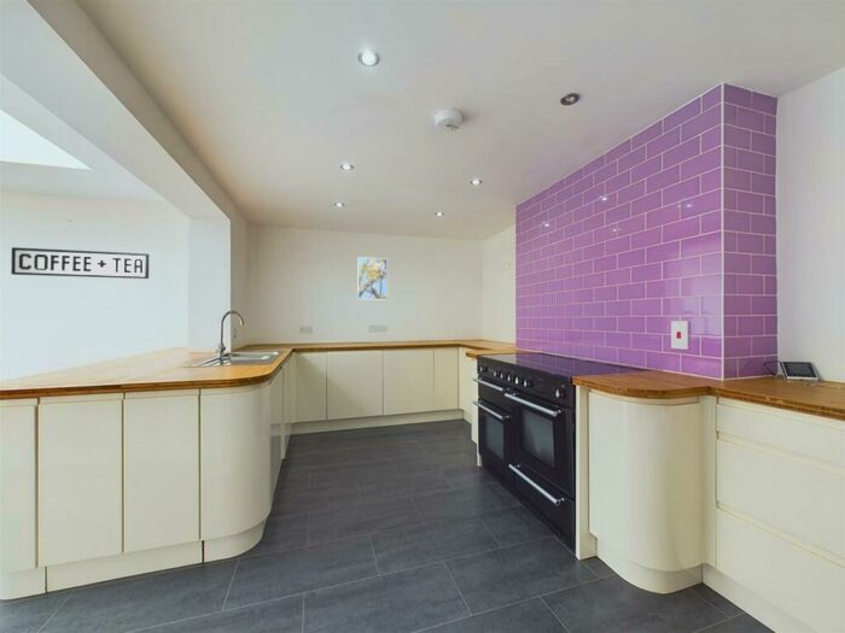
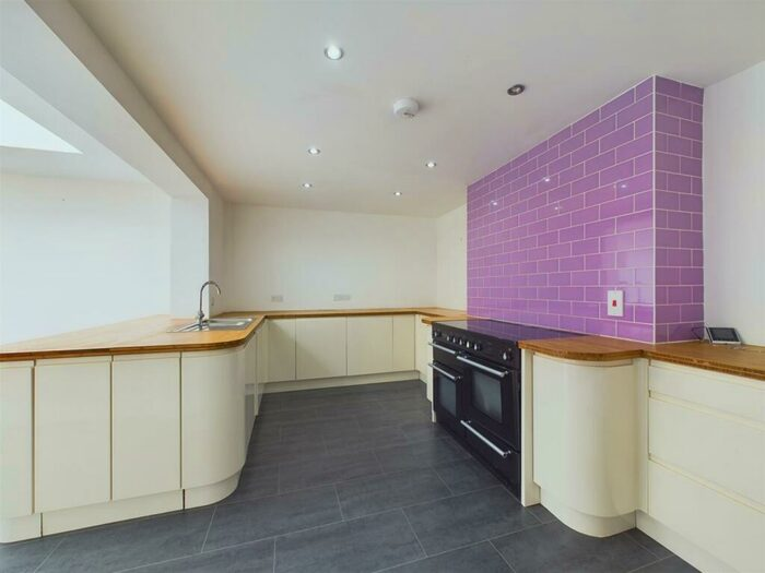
- sign [10,246,150,280]
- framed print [356,256,389,300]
